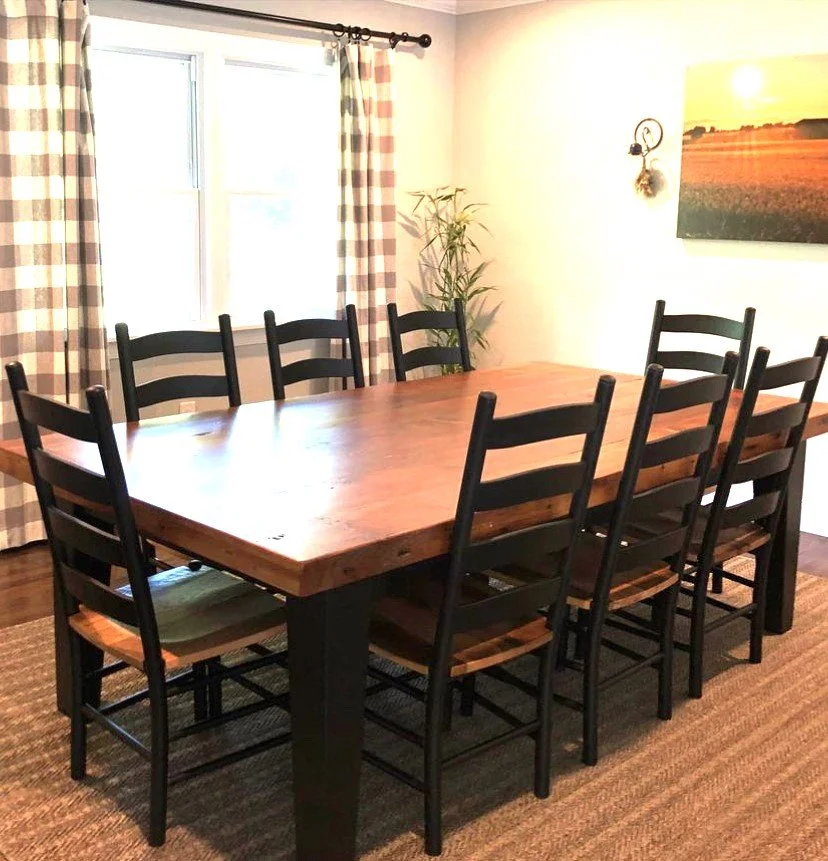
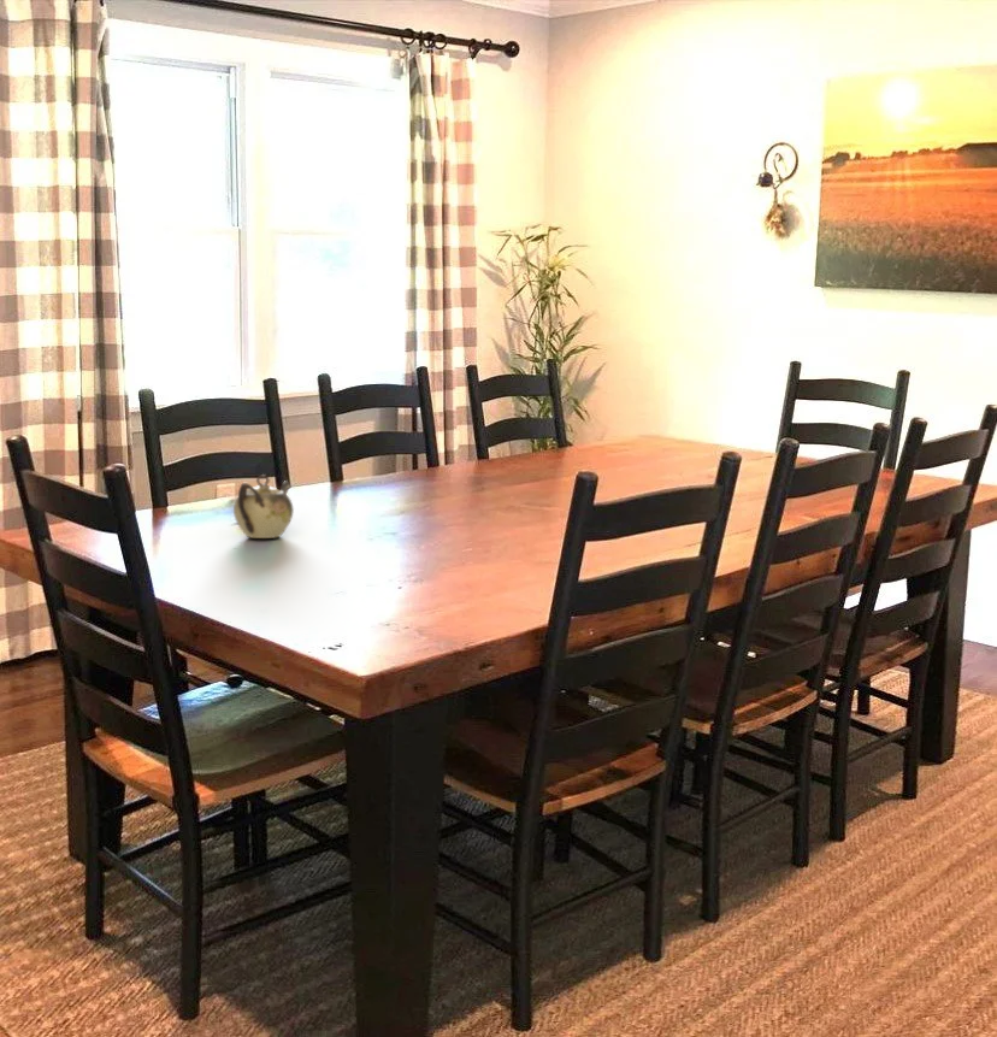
+ teapot [232,473,295,540]
